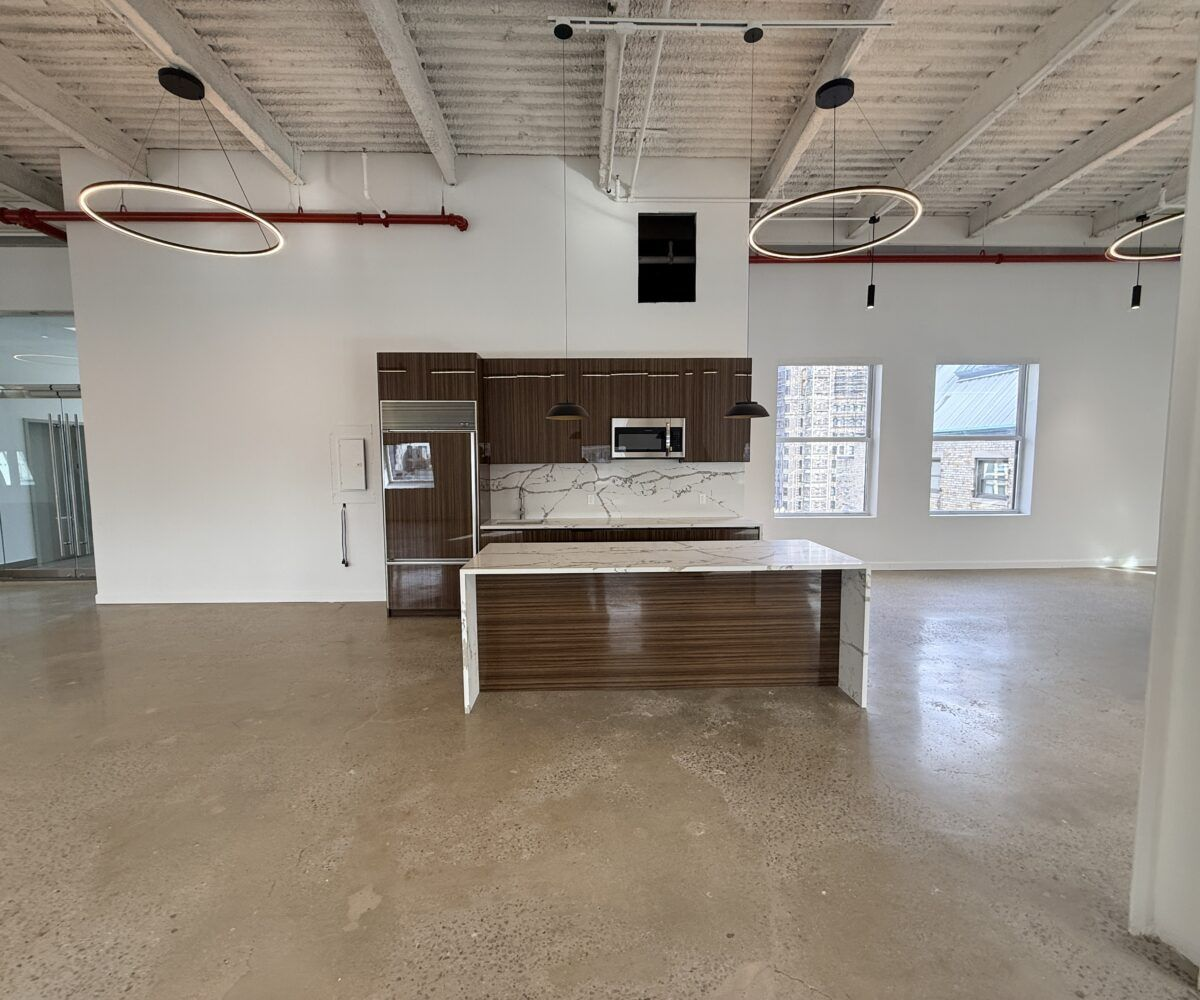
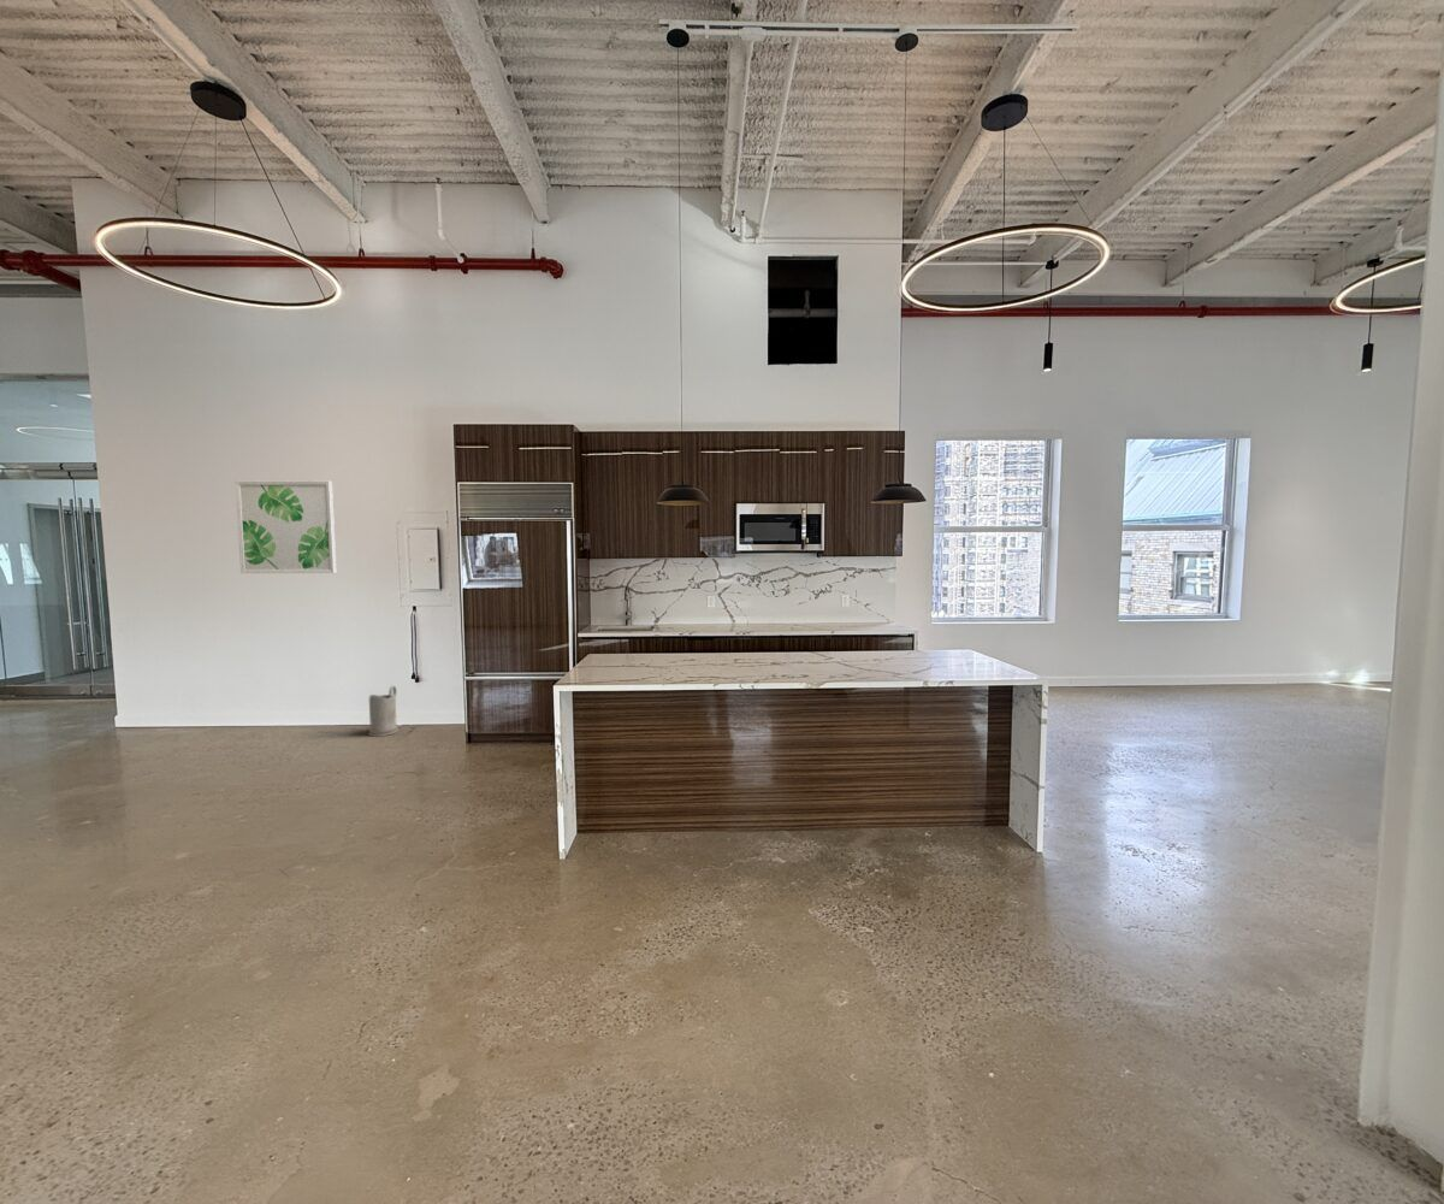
+ wall art [235,480,337,574]
+ jug [367,684,400,737]
